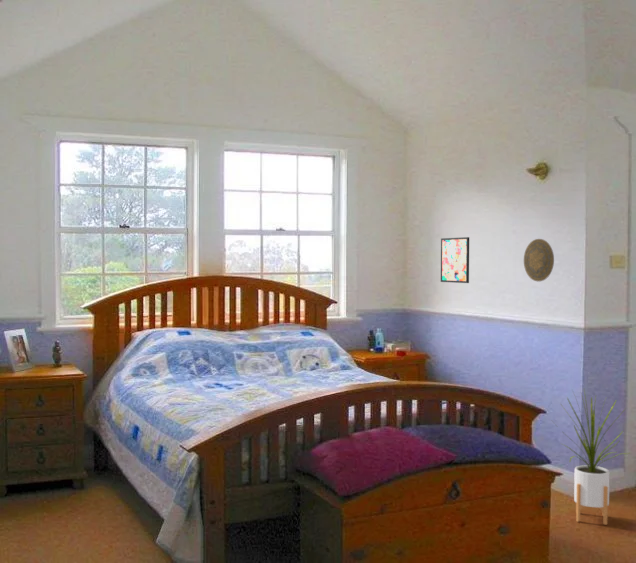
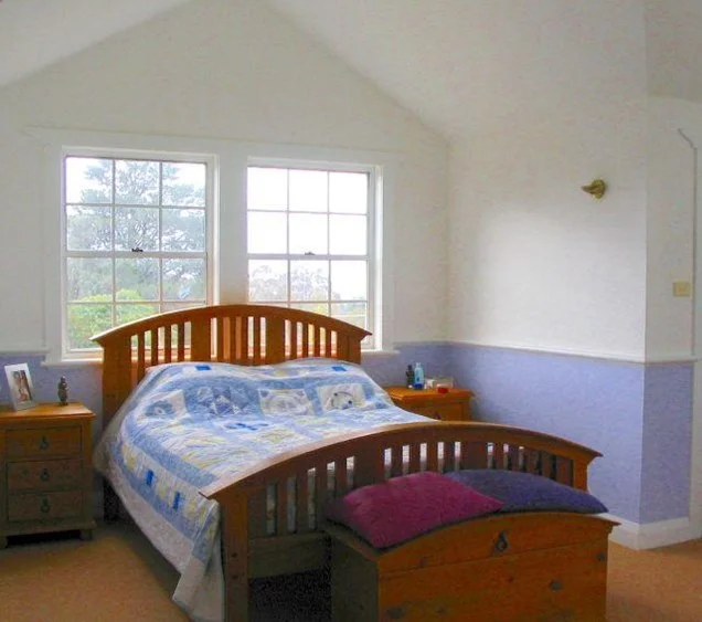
- wall art [440,236,470,284]
- decorative plate [523,238,555,283]
- house plant [552,389,632,526]
